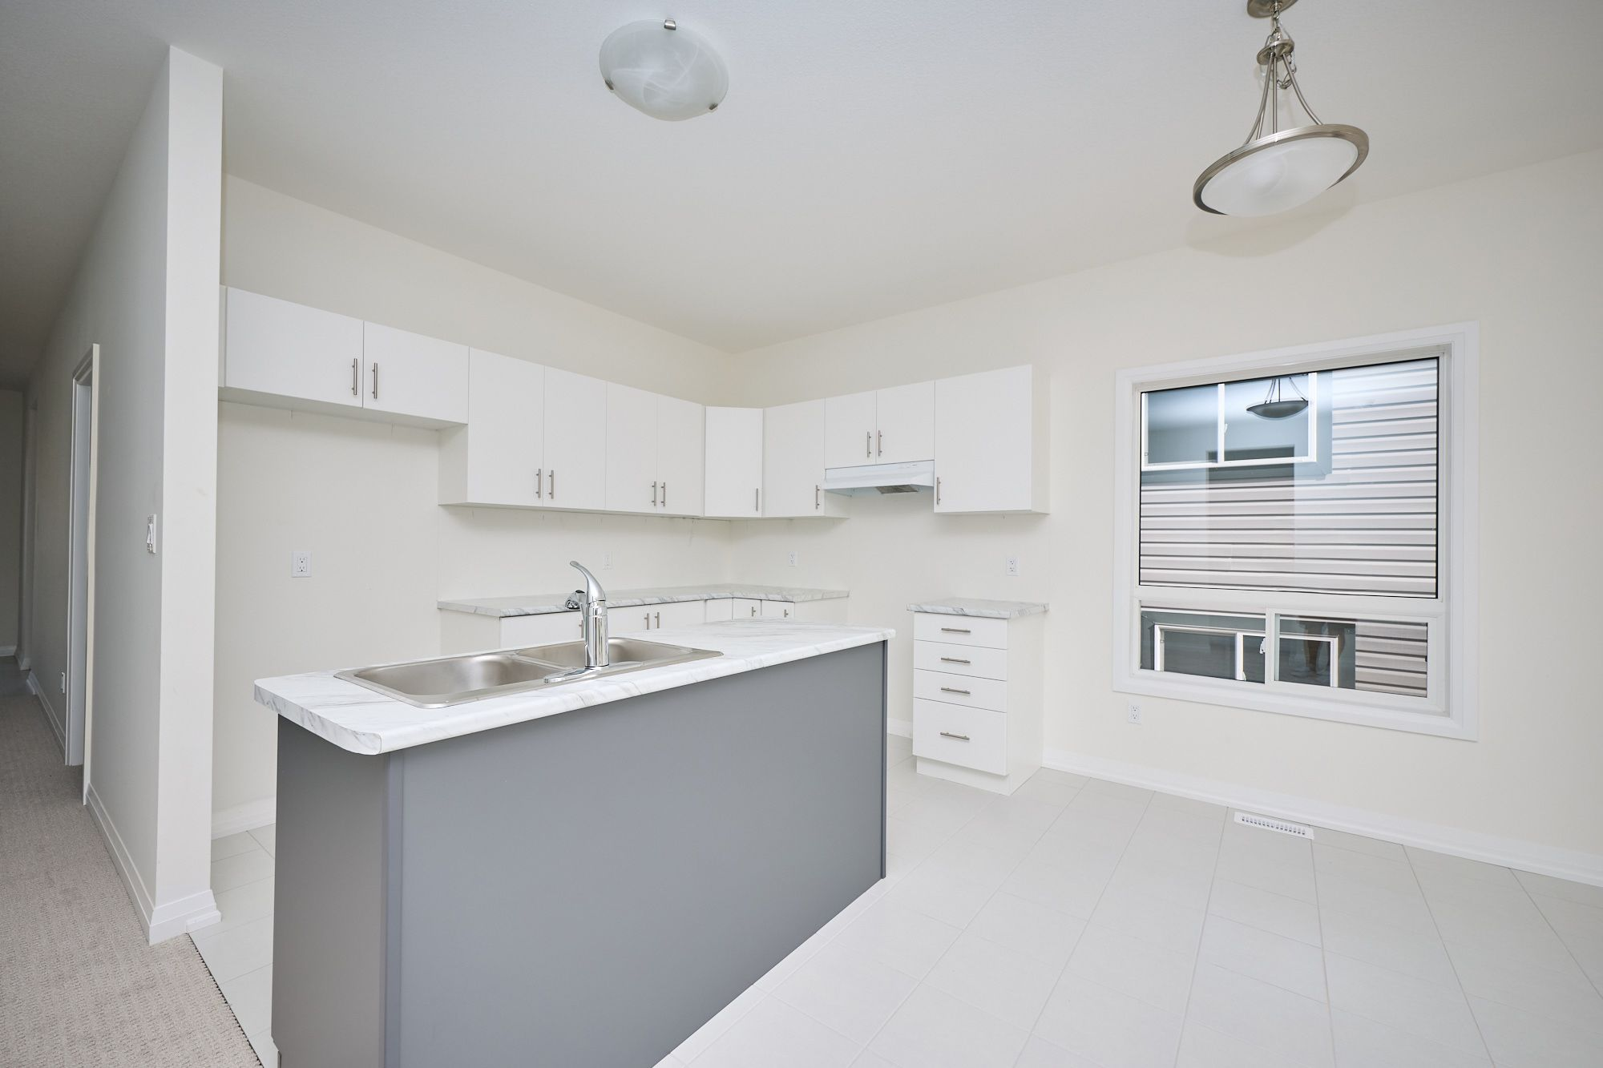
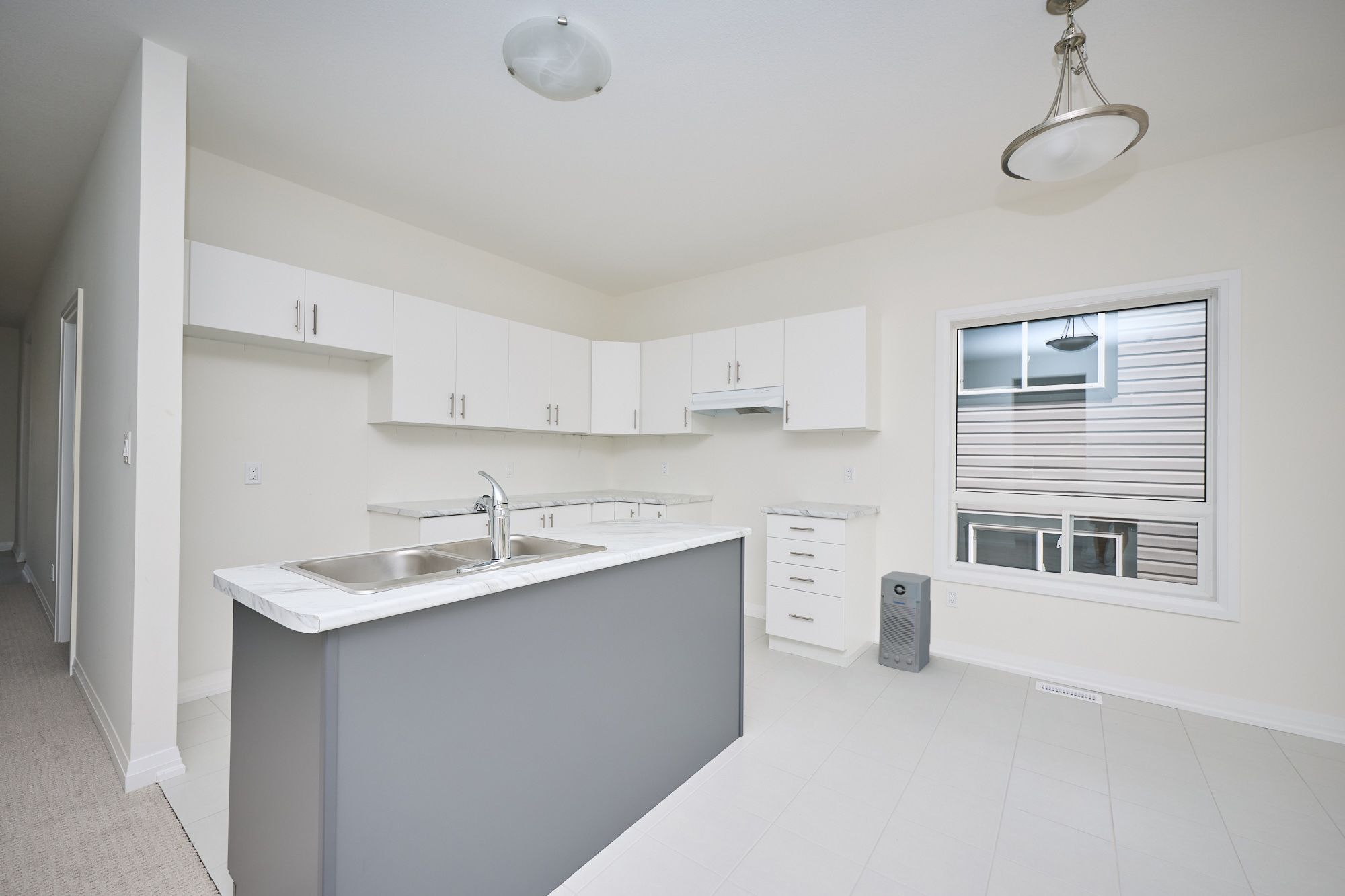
+ air purifier [878,571,931,674]
